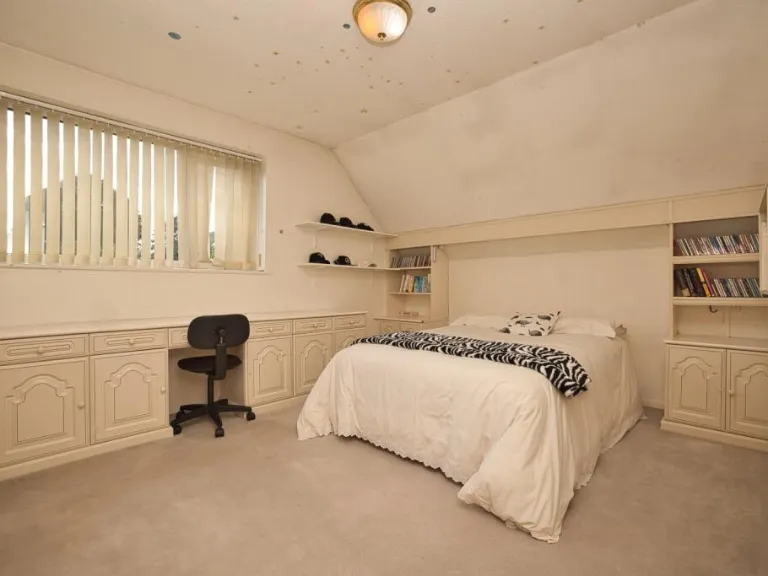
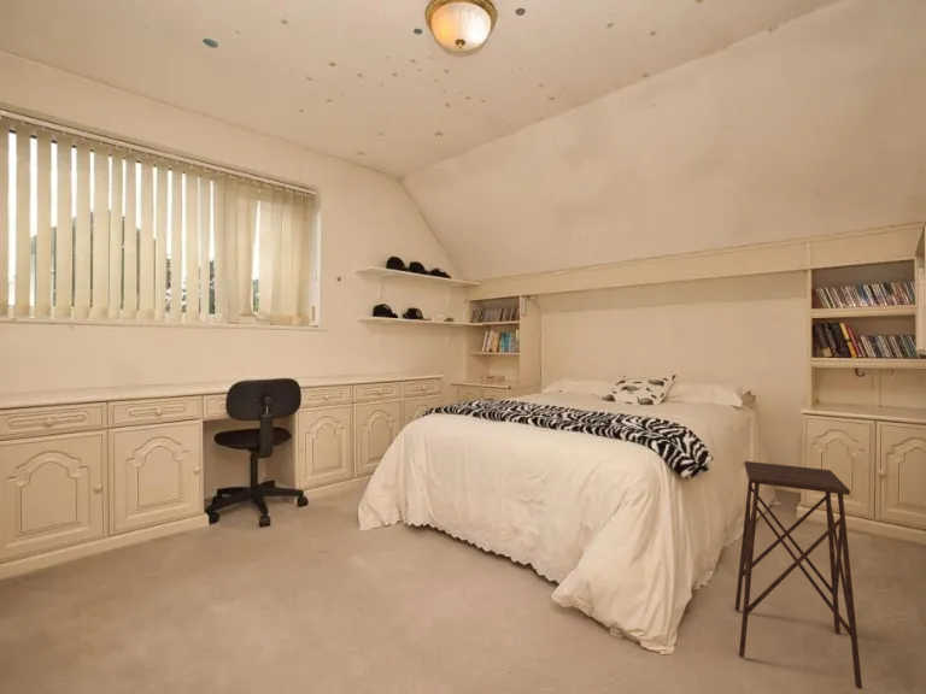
+ side table [734,460,863,690]
